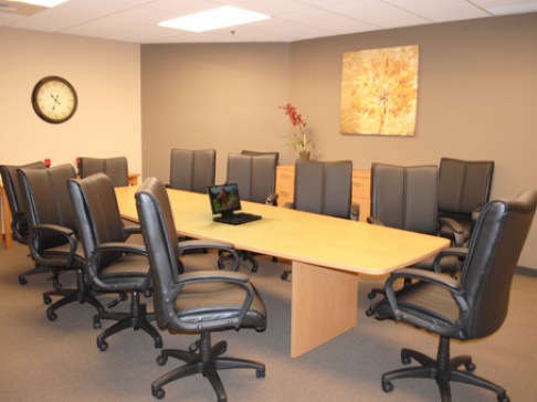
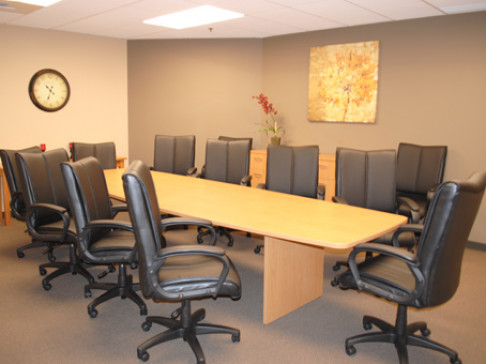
- laptop [206,182,263,225]
